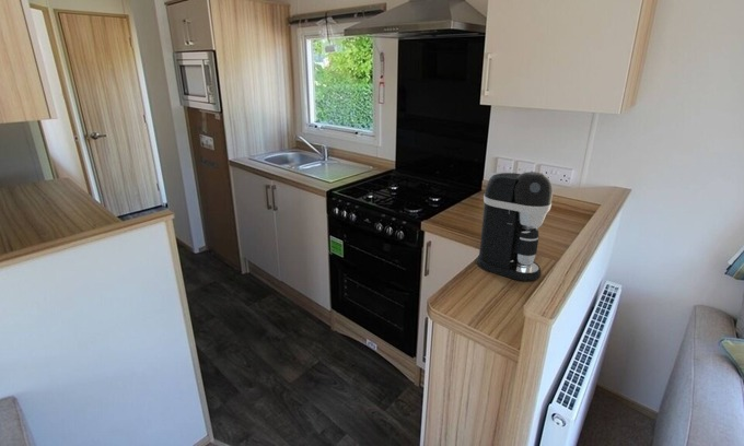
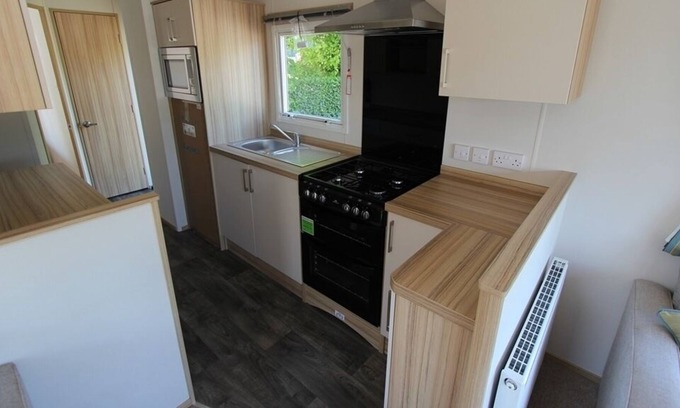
- coffee maker [475,171,554,282]
